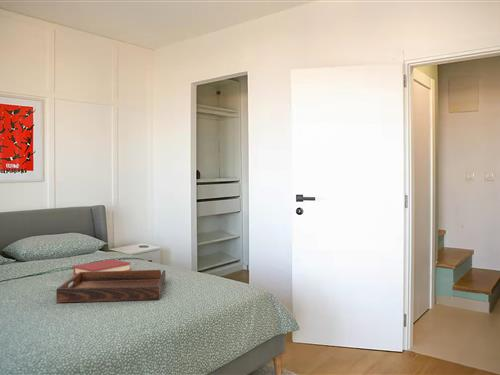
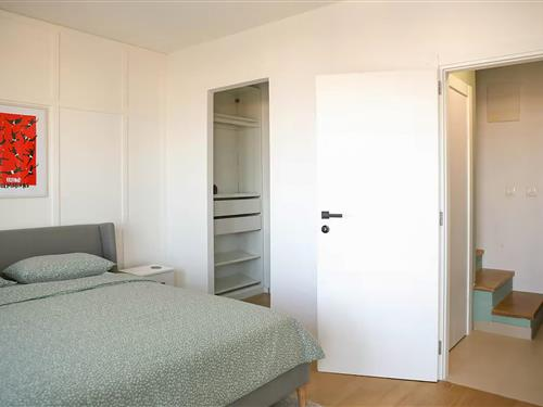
- hardback book [72,258,131,276]
- serving tray [55,269,166,304]
